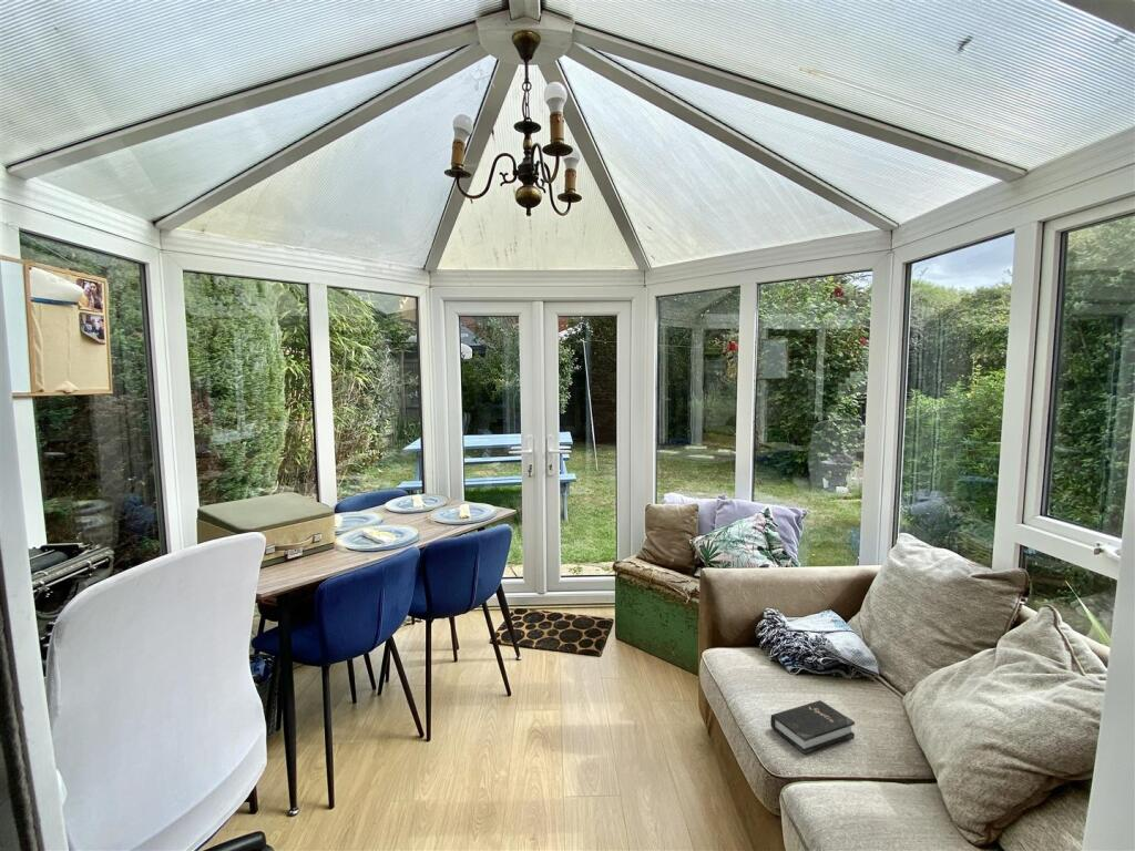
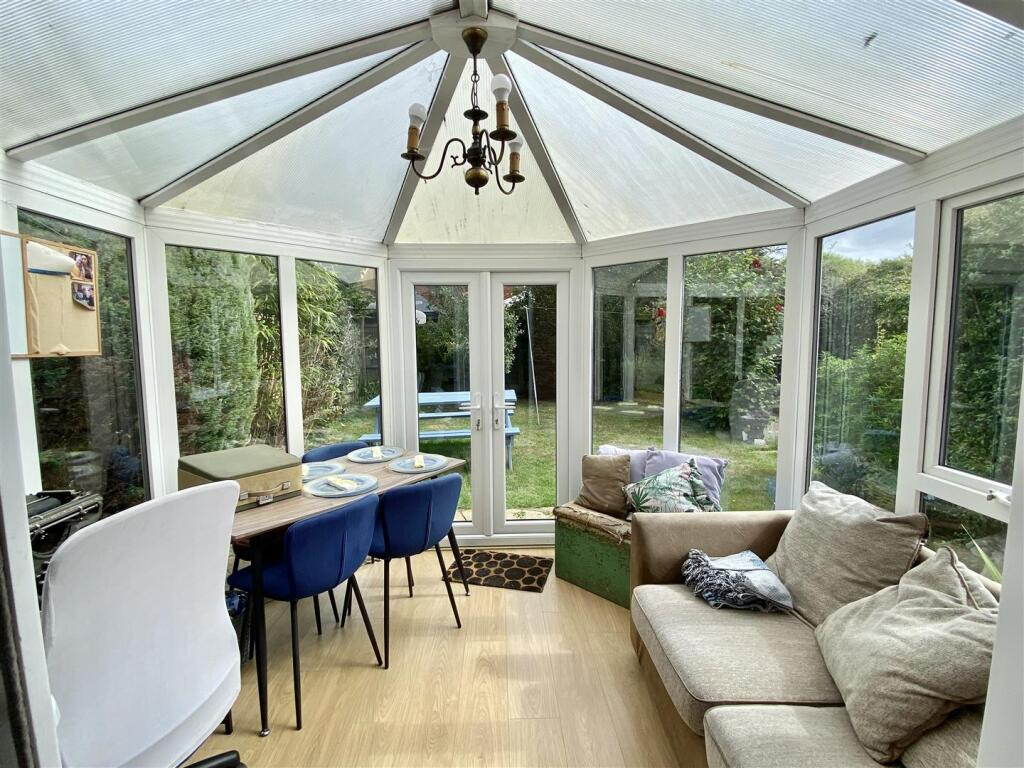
- hardback book [769,699,856,755]
